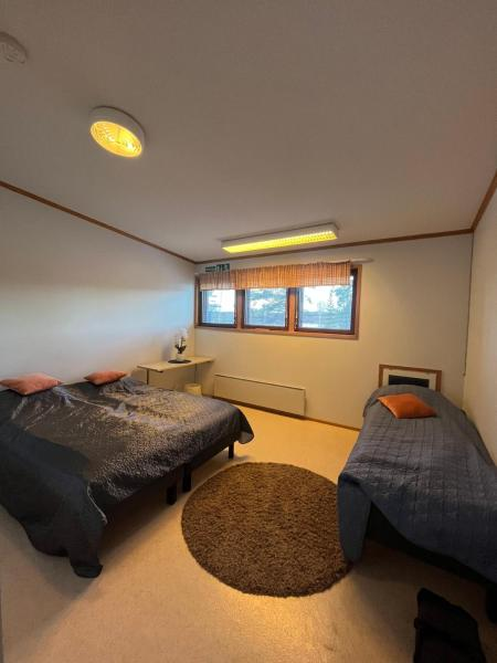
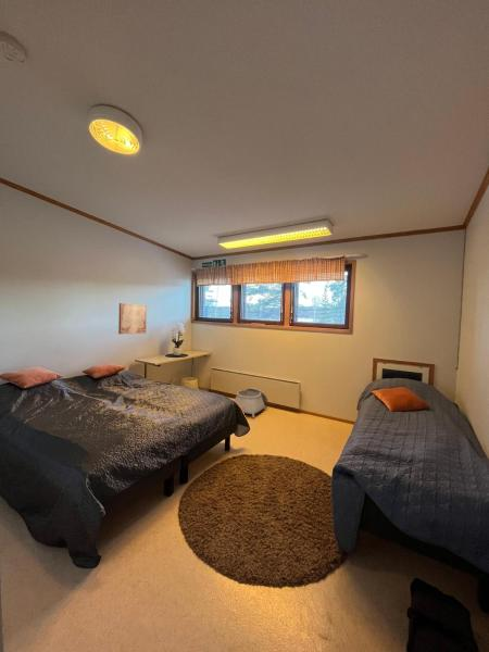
+ basket [234,387,268,418]
+ wall art [117,302,148,335]
